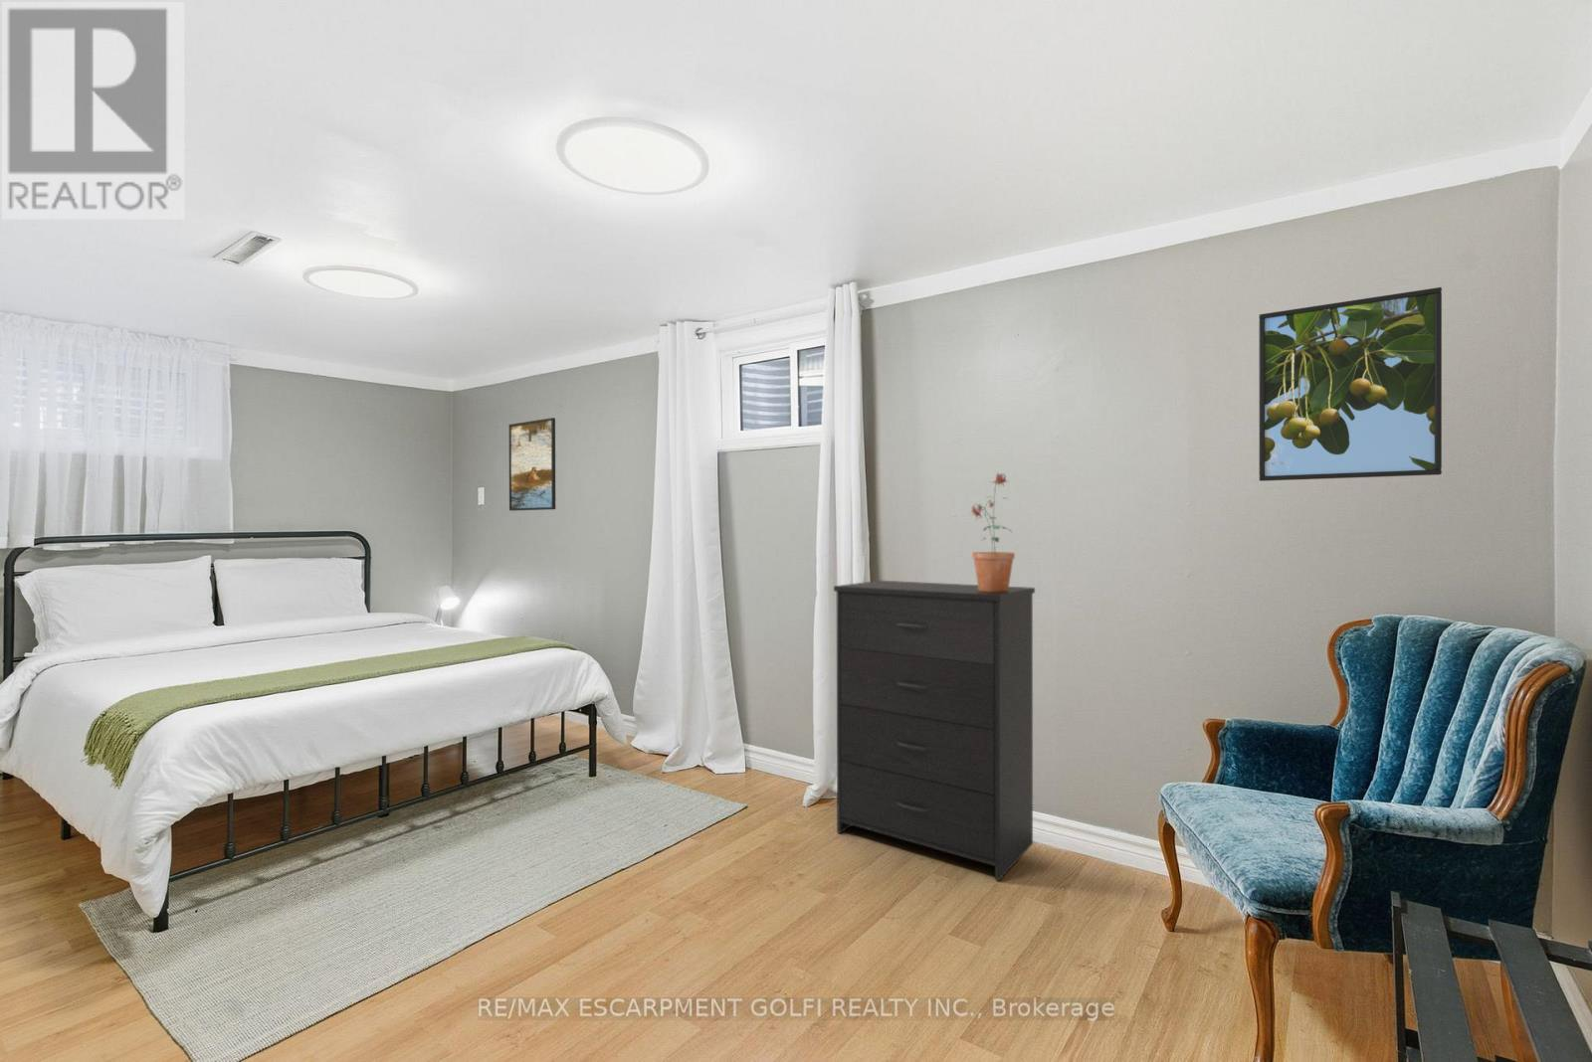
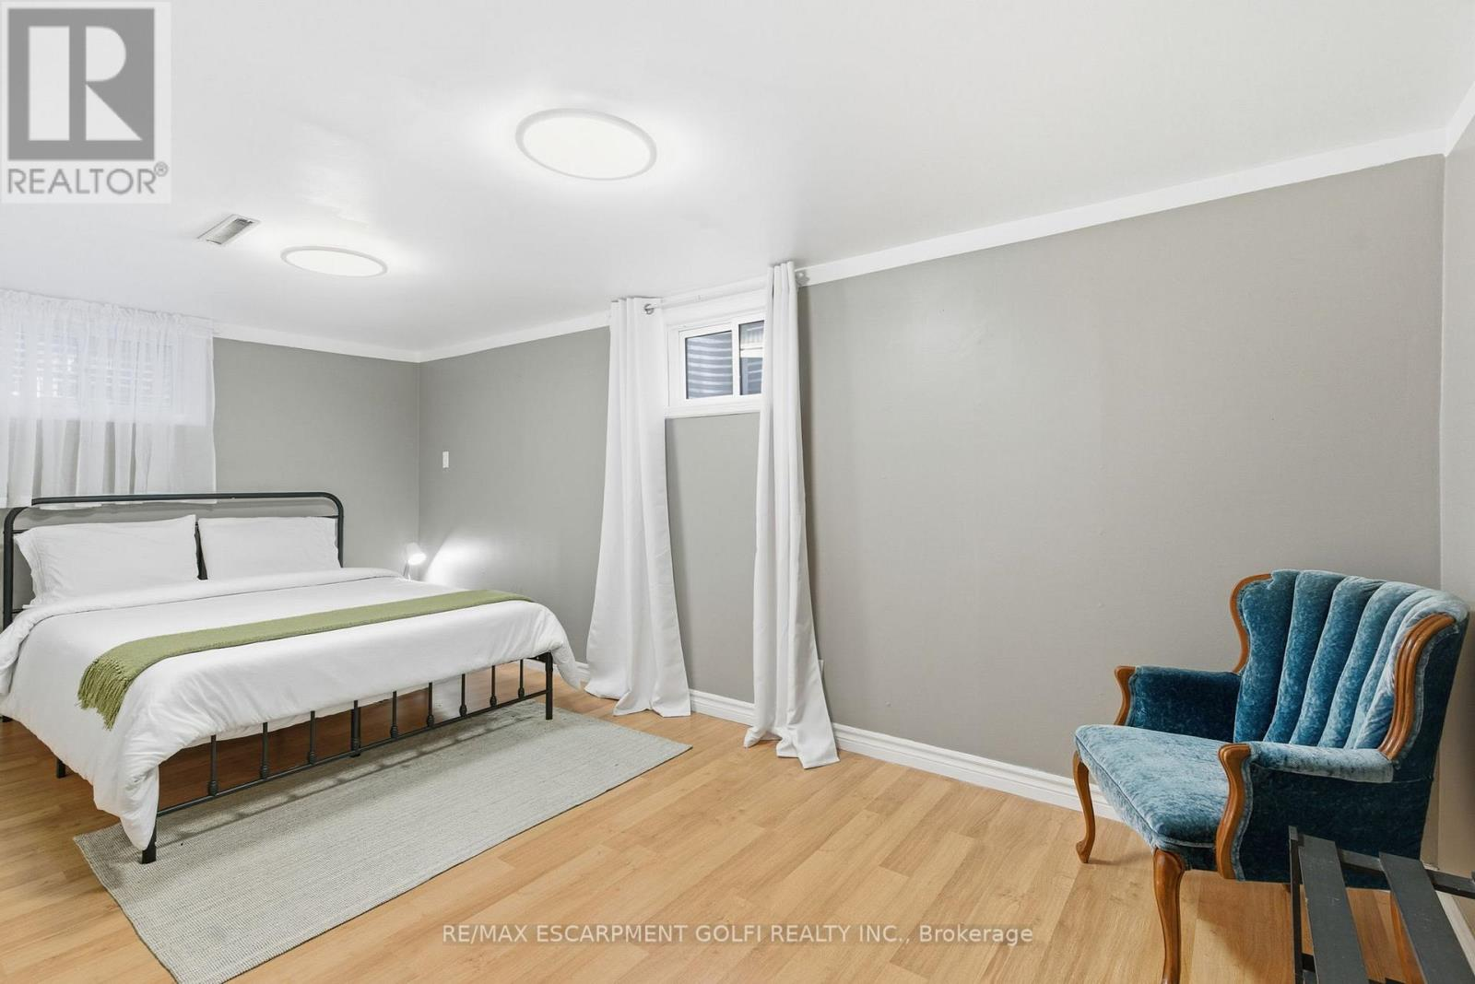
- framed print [1258,287,1443,482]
- dresser [833,580,1036,881]
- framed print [509,417,556,512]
- potted plant [970,473,1016,591]
